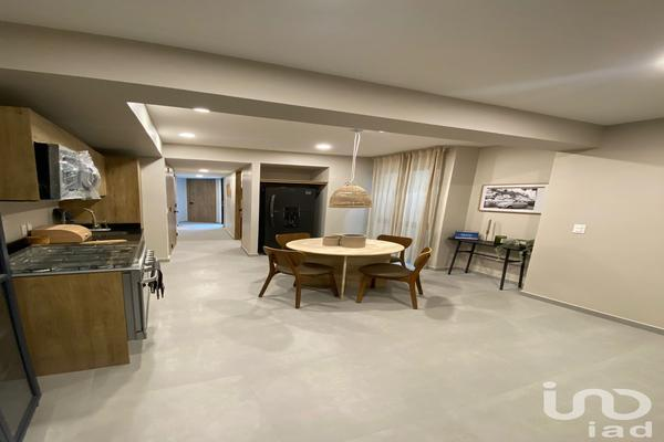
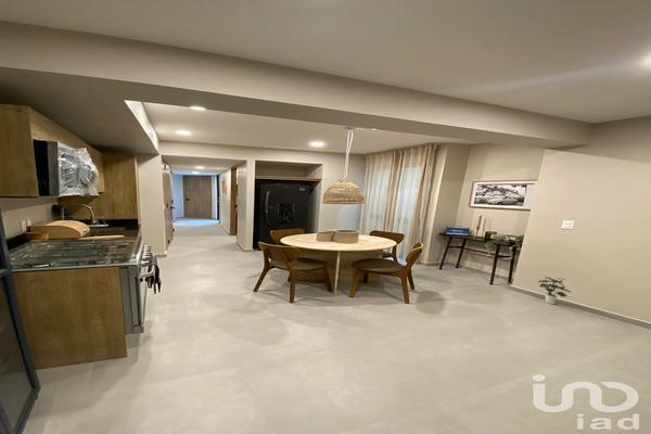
+ potted plant [537,277,572,305]
